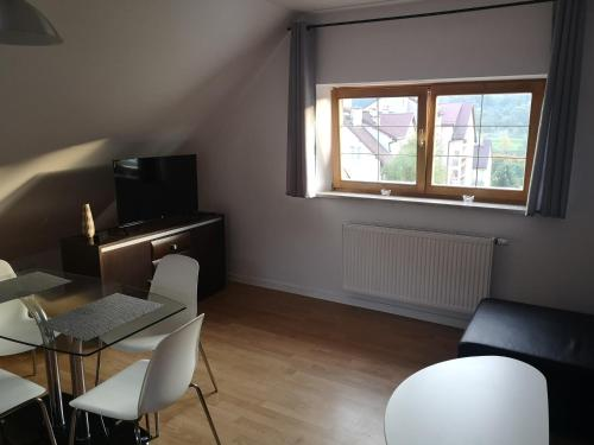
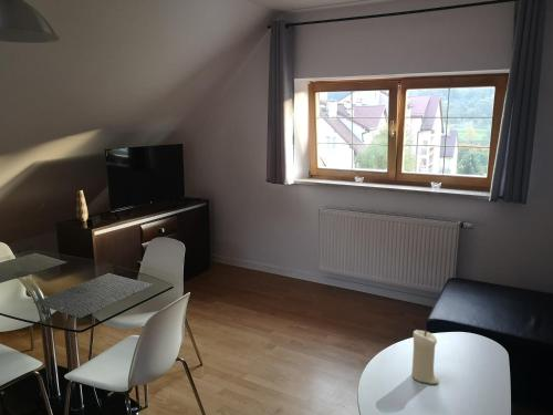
+ candle [410,329,439,385]
